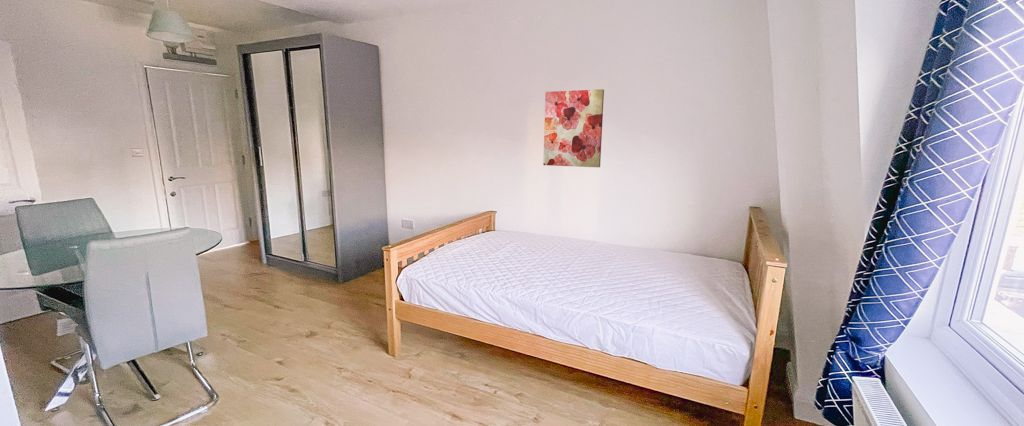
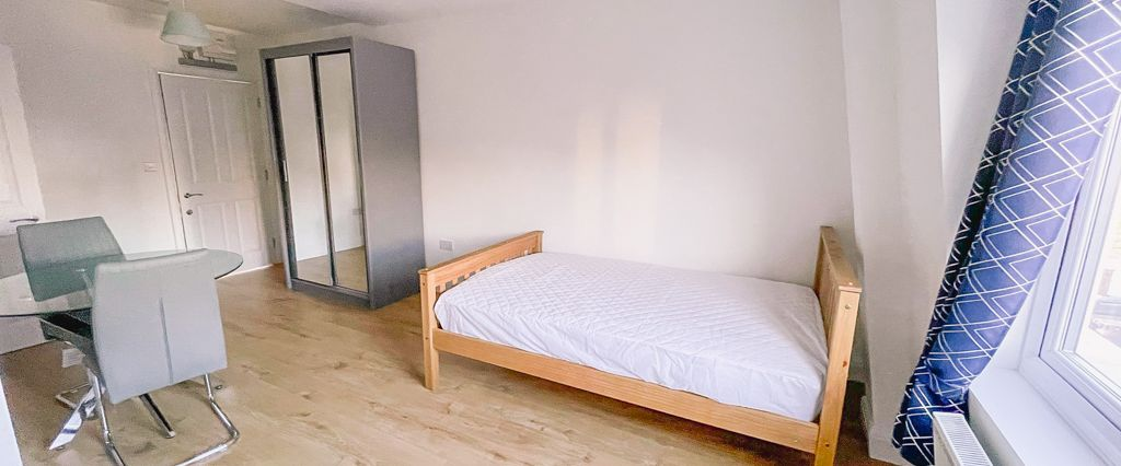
- wall art [542,88,605,168]
